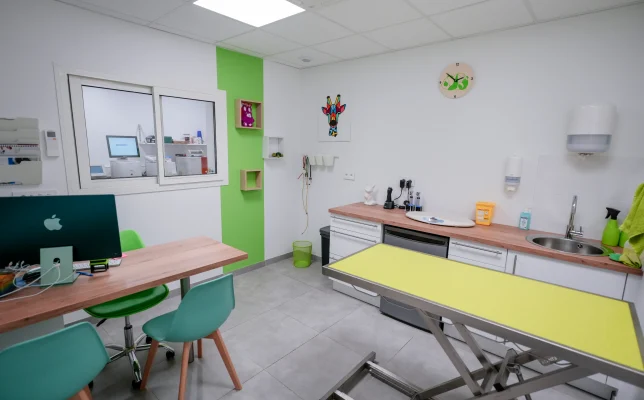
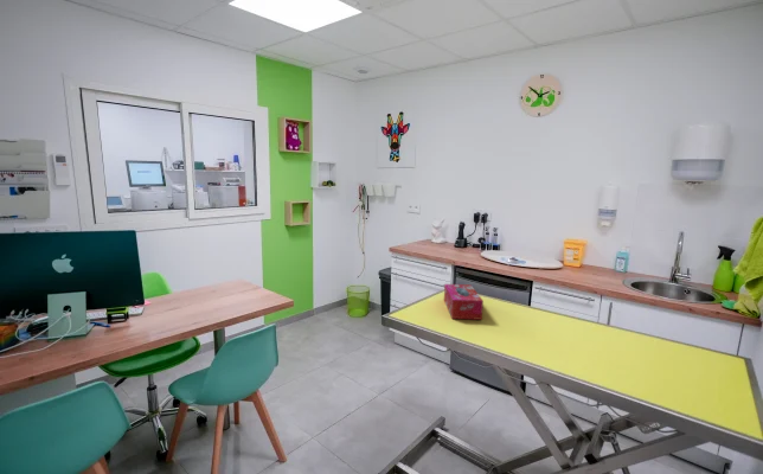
+ tissue box [443,283,485,321]
